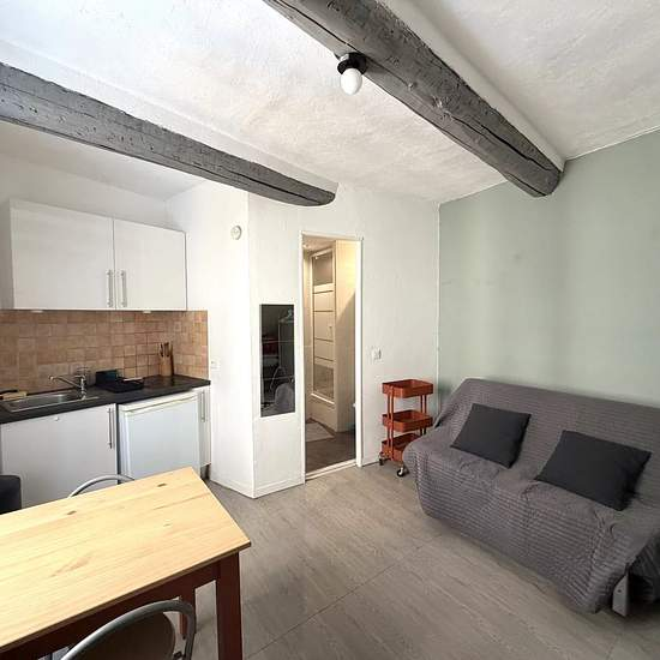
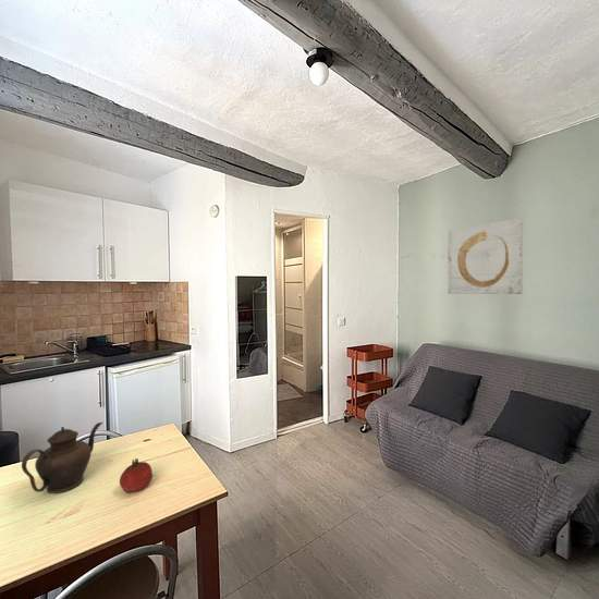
+ fruit [119,457,154,493]
+ wall art [447,218,524,295]
+ teapot [21,421,103,494]
